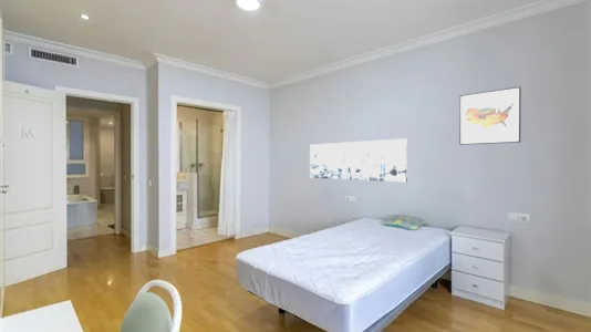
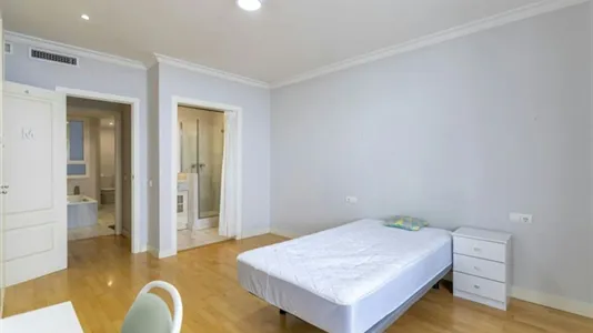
- wall art [458,85,522,146]
- wall art [309,137,408,183]
